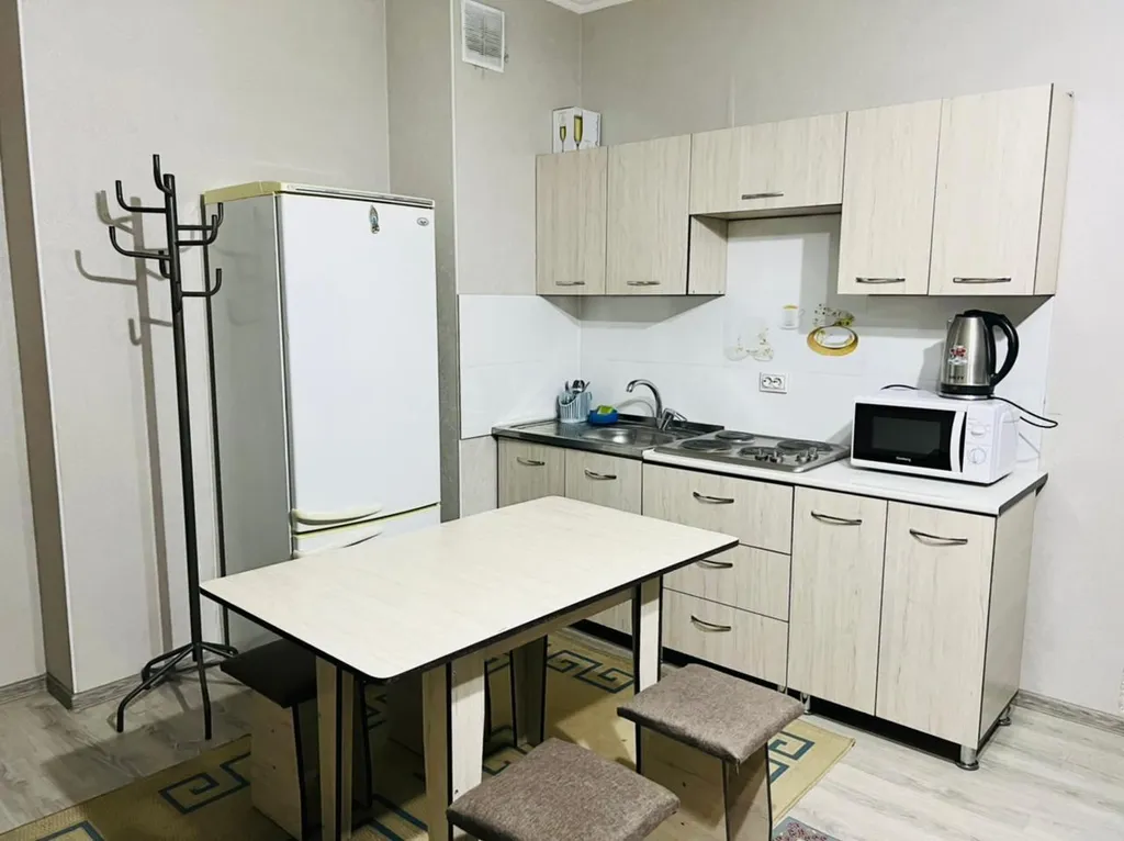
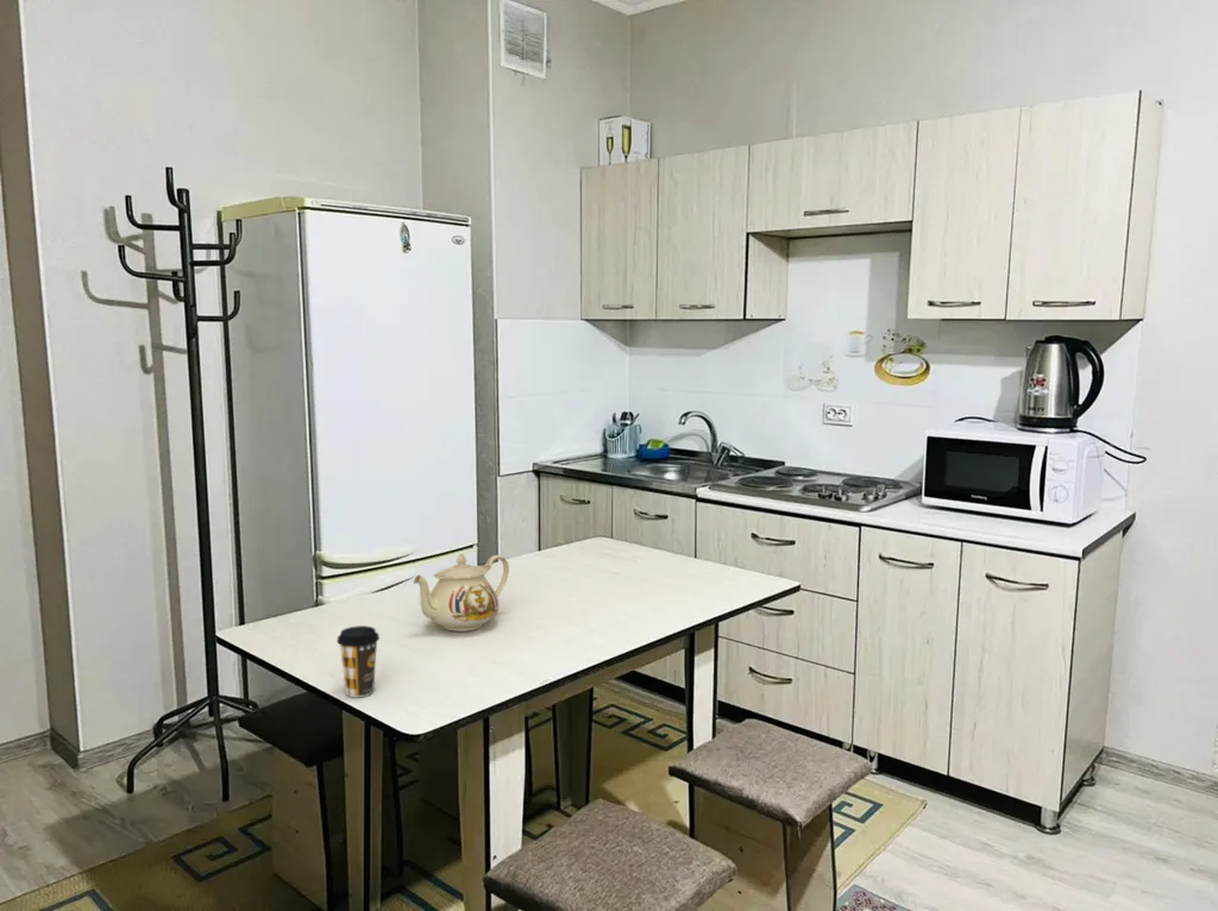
+ teapot [413,553,510,633]
+ coffee cup [335,624,381,698]
